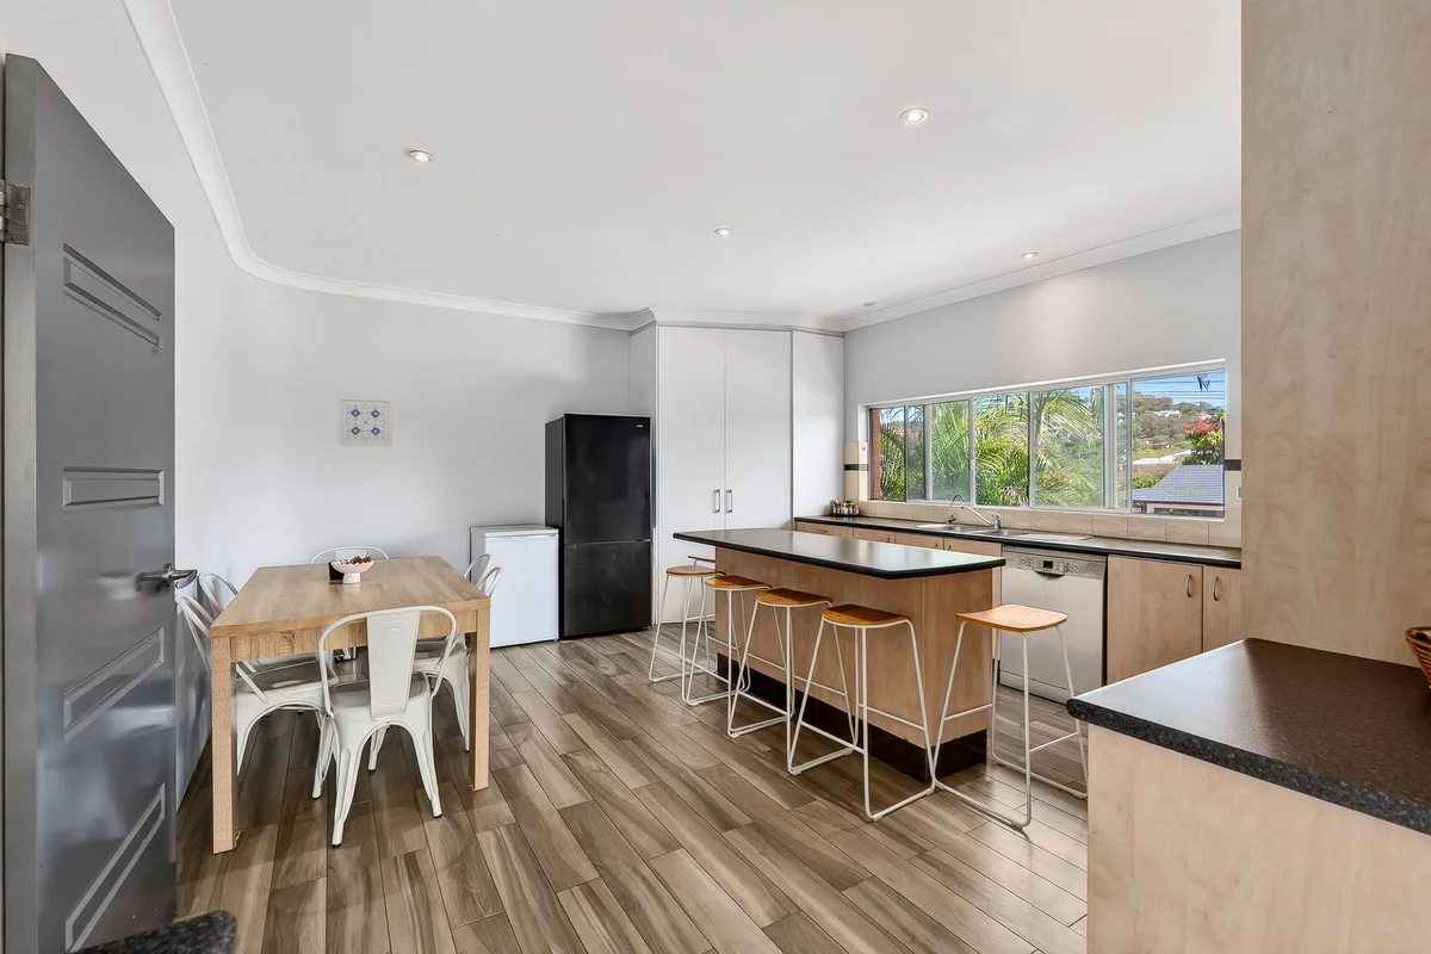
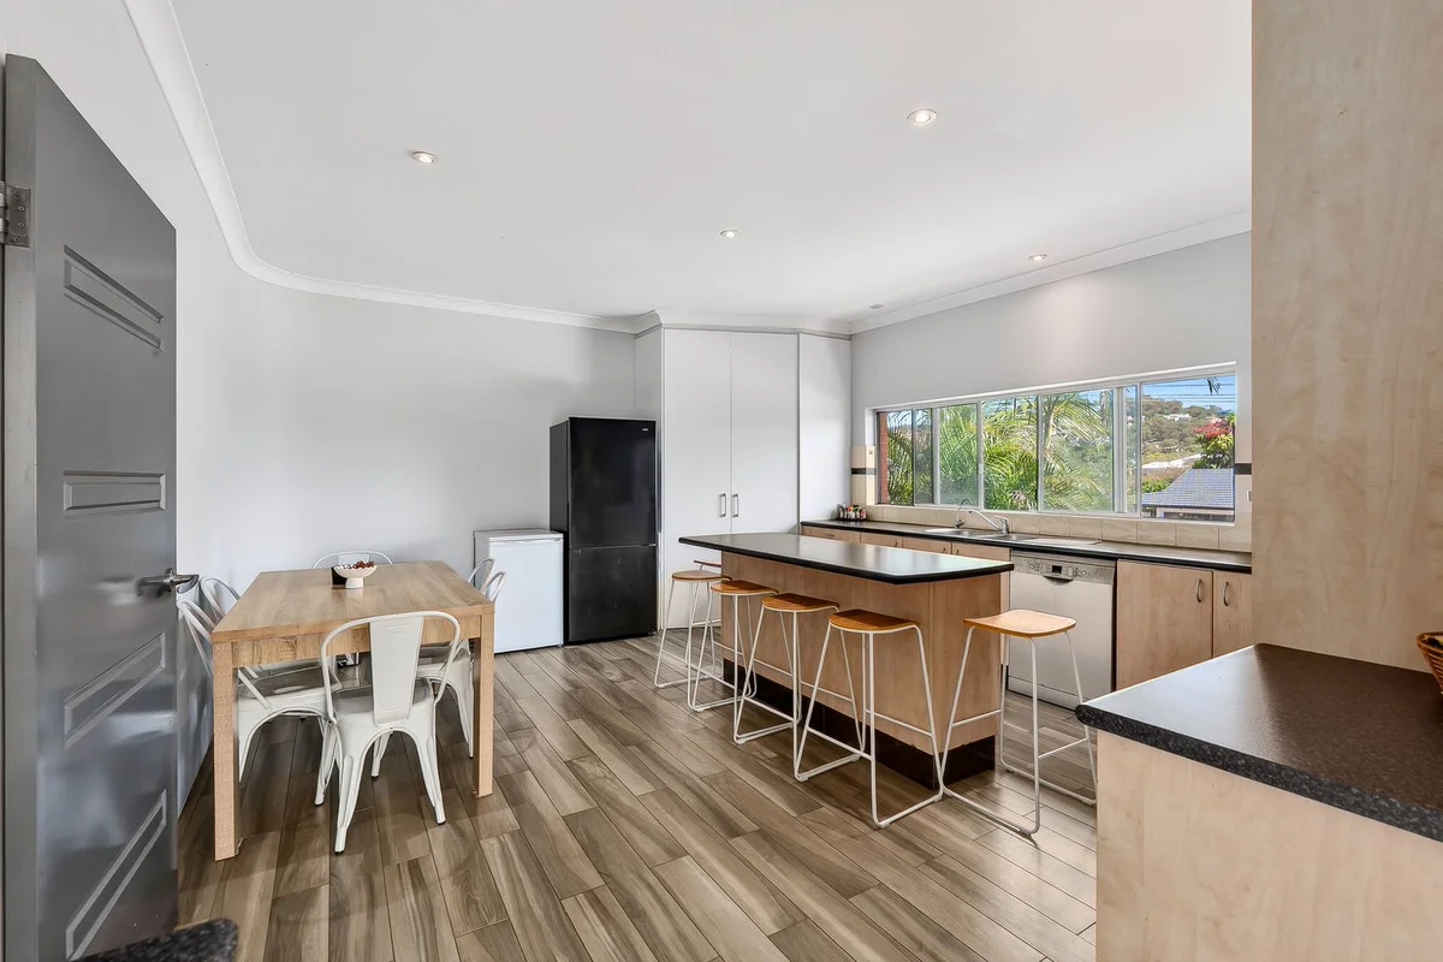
- wall art [336,396,394,447]
